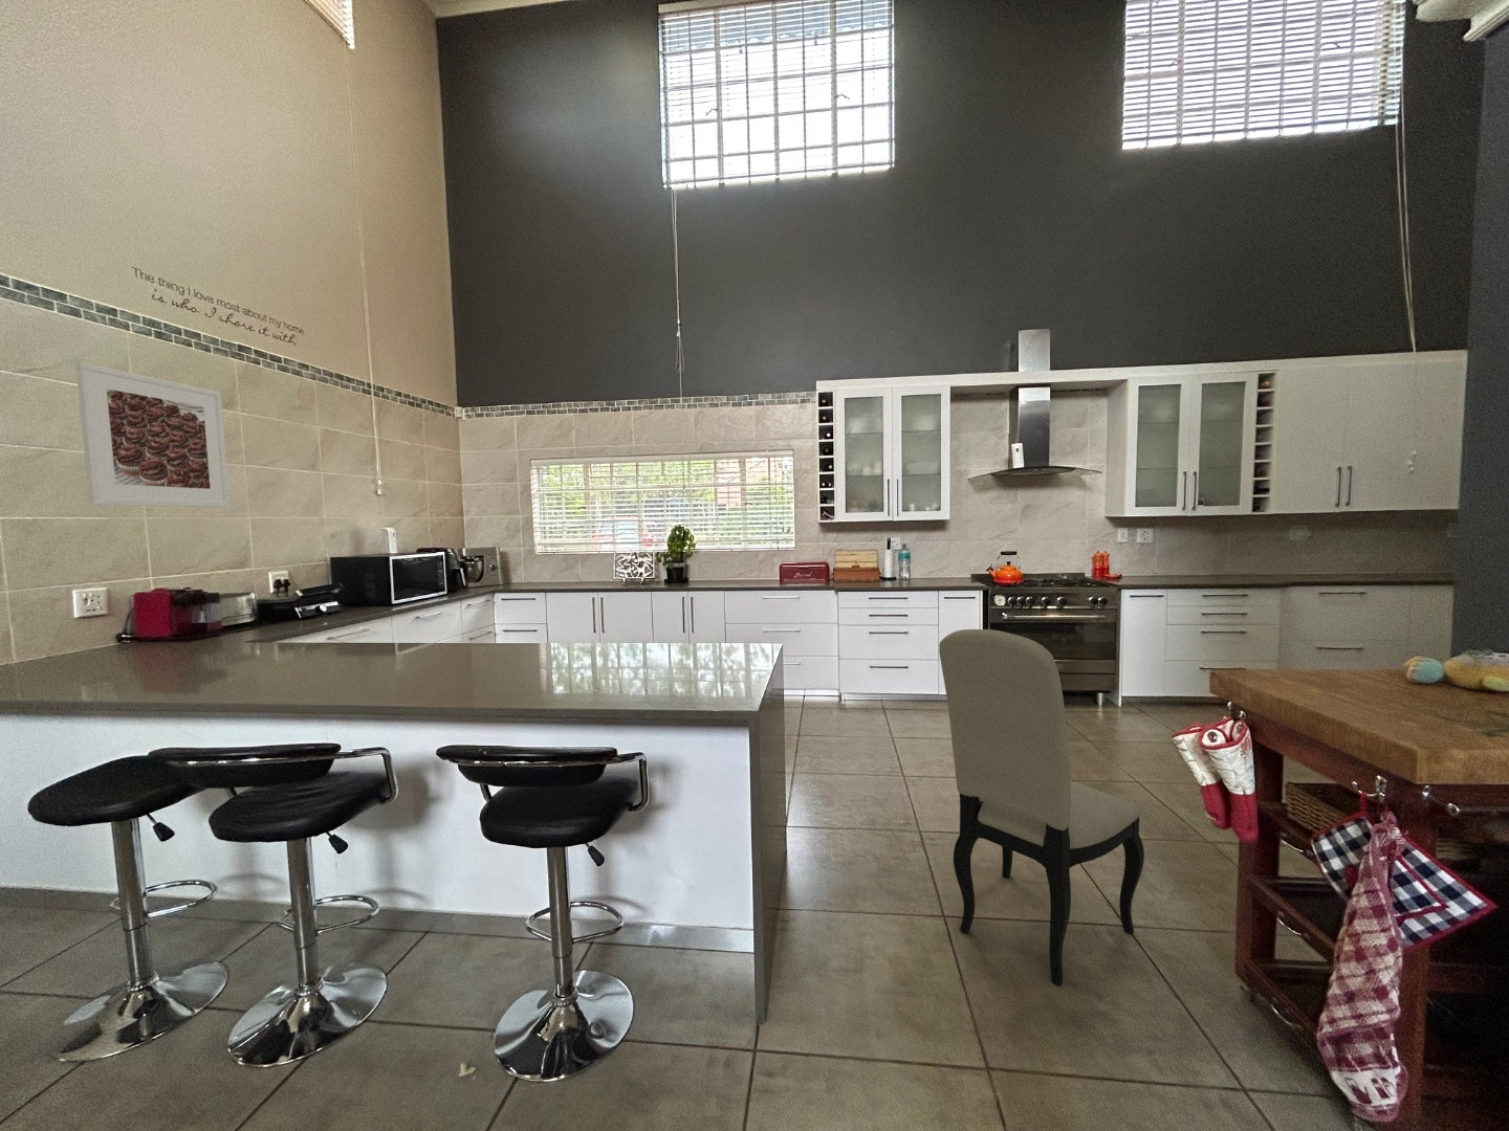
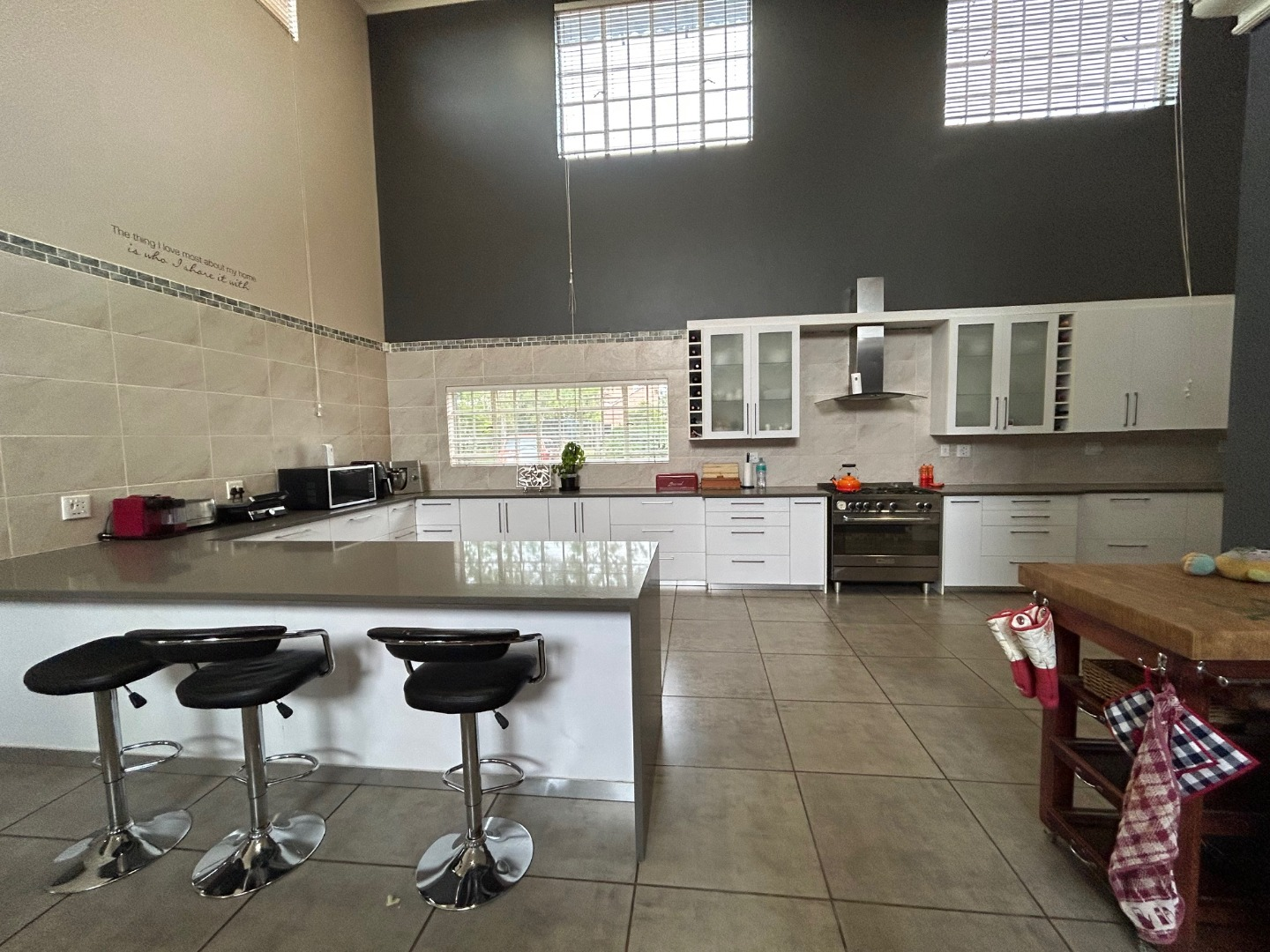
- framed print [75,361,231,508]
- dining chair [937,628,1145,986]
